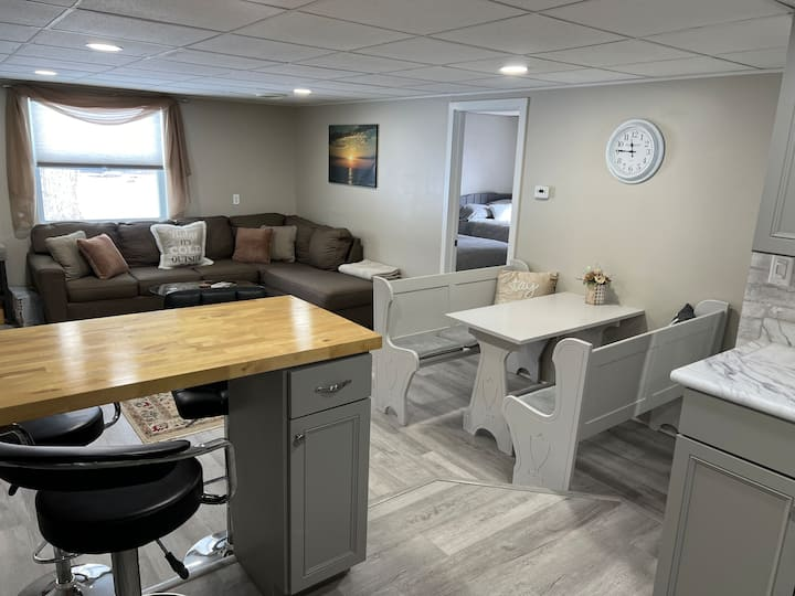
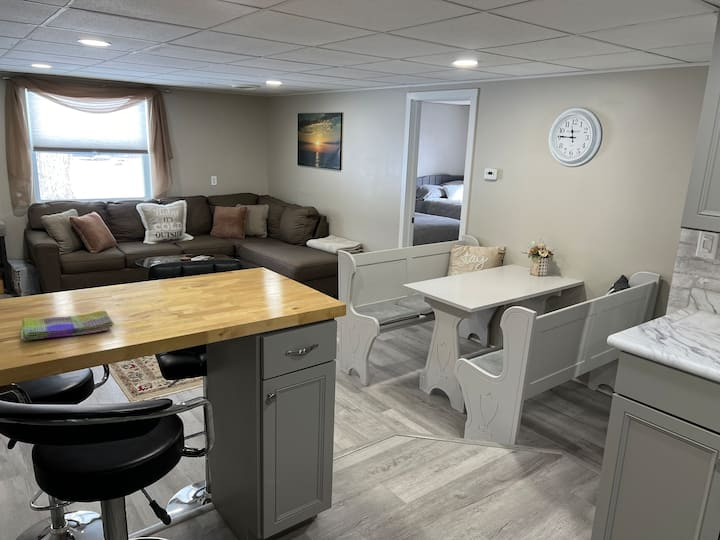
+ dish towel [20,309,115,342]
